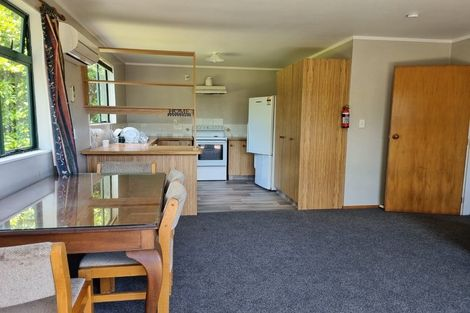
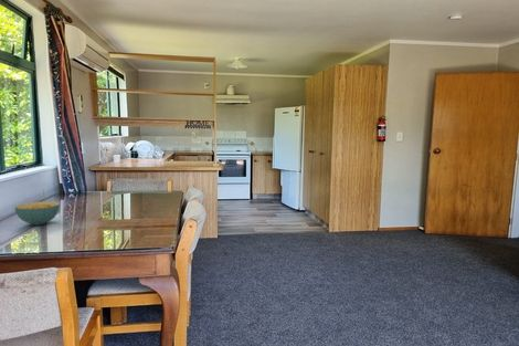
+ cereal bowl [14,200,61,227]
